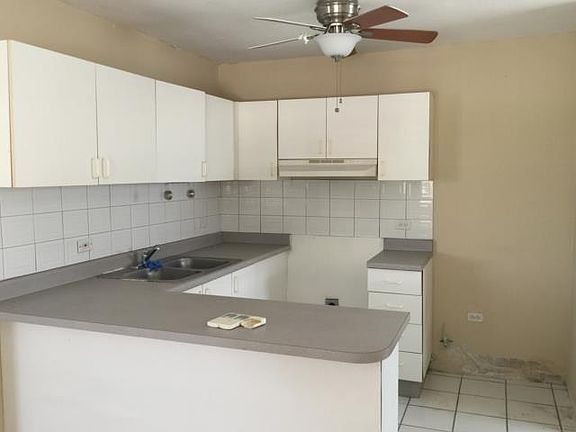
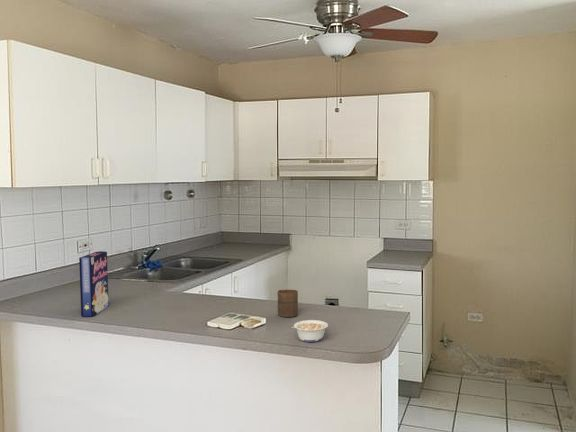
+ legume [289,319,329,343]
+ cereal box [78,250,110,317]
+ cup [277,289,299,318]
